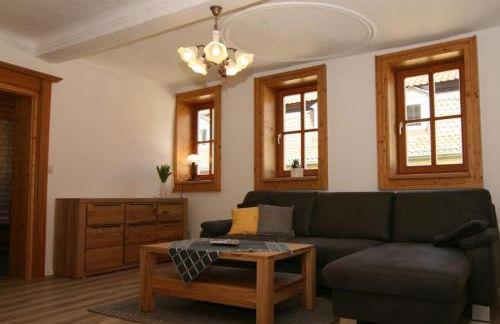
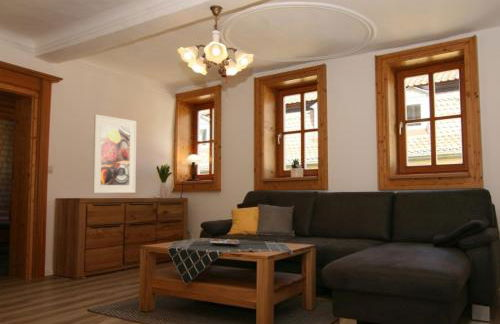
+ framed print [92,113,137,194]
